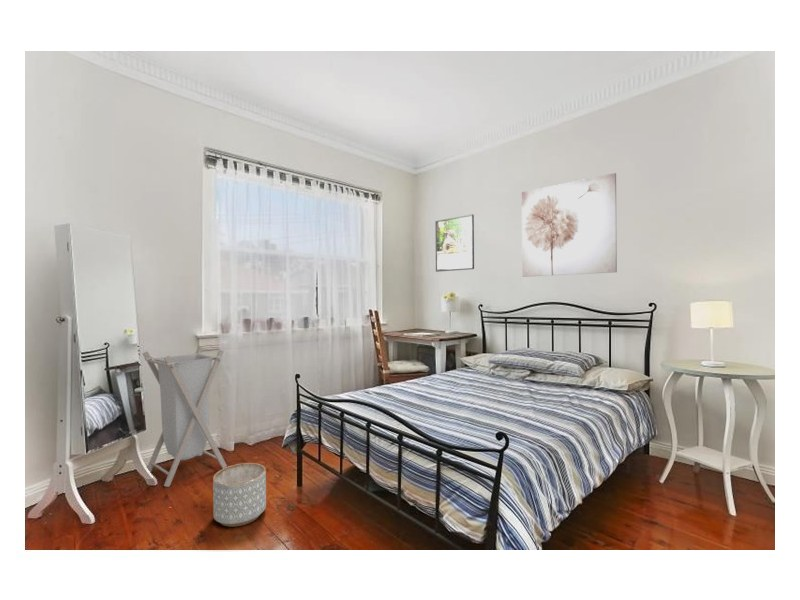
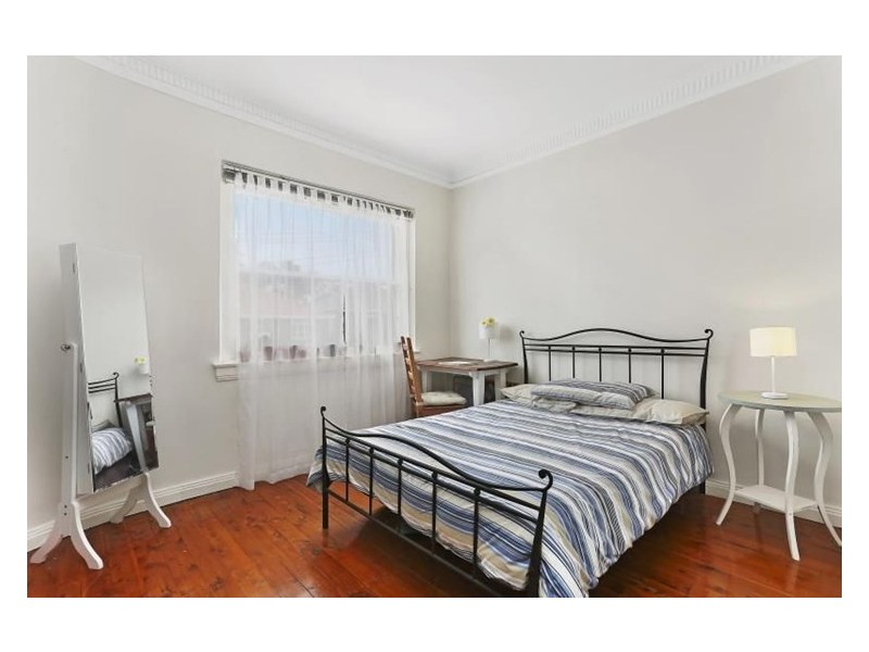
- wall art [521,172,618,278]
- planter [212,462,267,528]
- laundry hamper [142,346,228,488]
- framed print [434,213,475,273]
